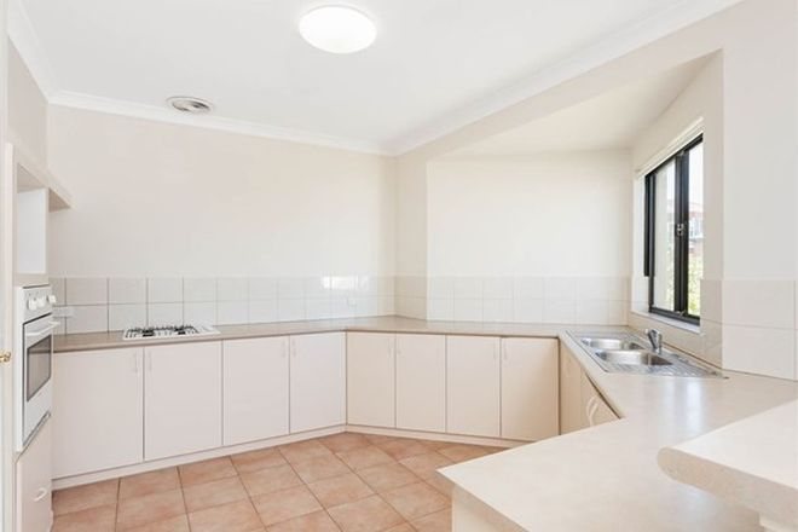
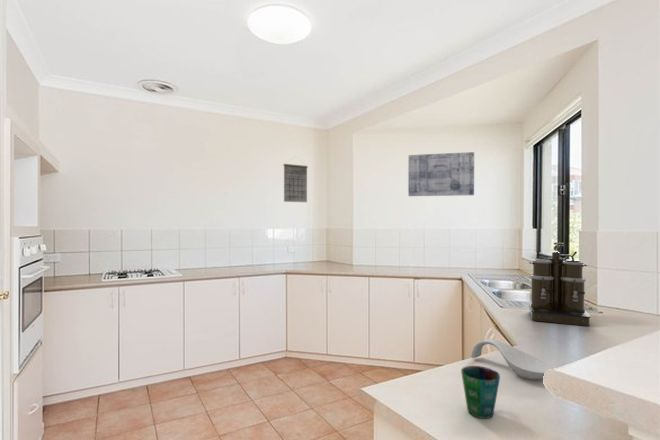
+ coffee maker [528,240,592,327]
+ wall art [407,151,475,197]
+ spoon rest [470,338,554,381]
+ cup [460,365,501,419]
+ calendar [283,155,309,203]
